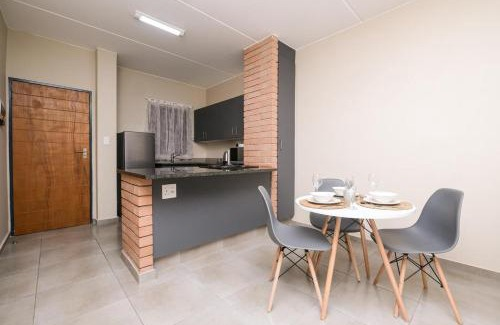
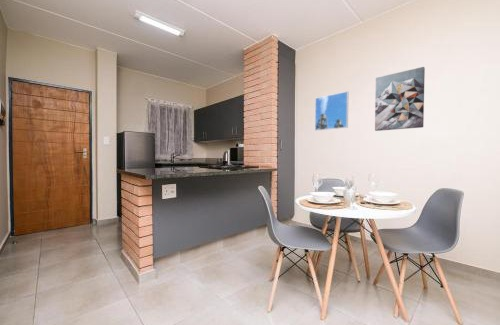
+ wall art [374,66,426,132]
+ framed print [314,90,349,132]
